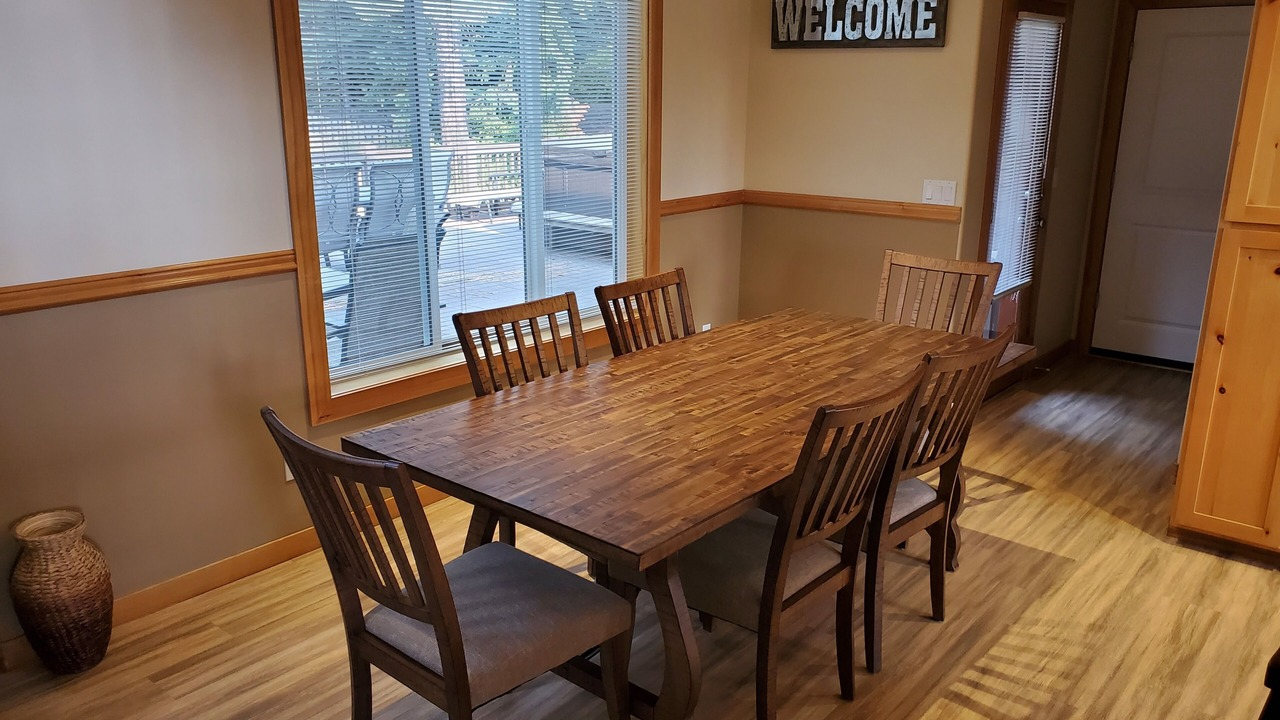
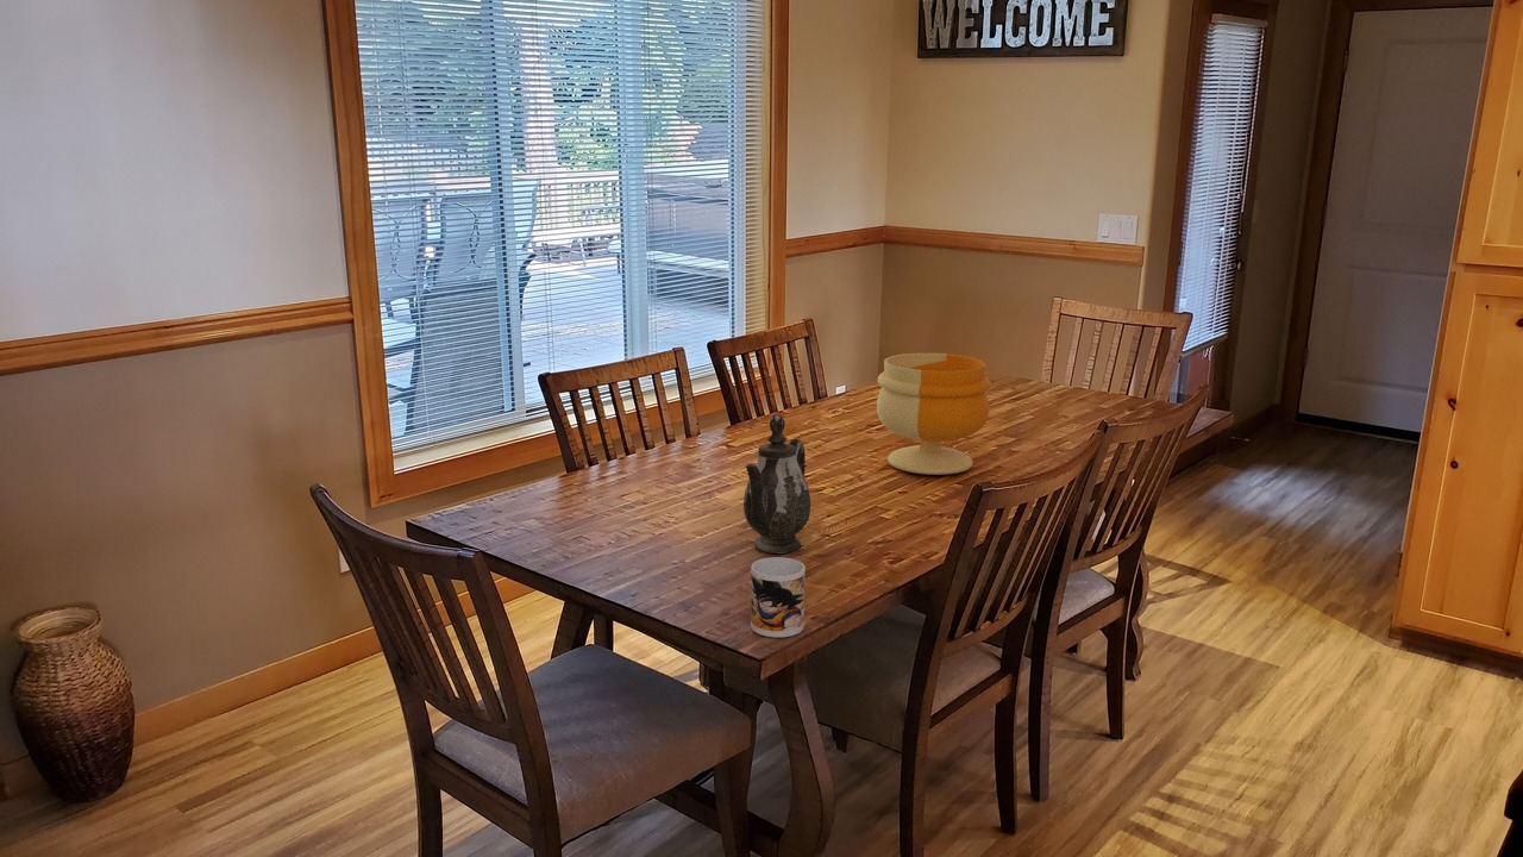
+ mug [750,556,807,638]
+ footed bowl [876,352,992,476]
+ teapot [742,413,811,555]
